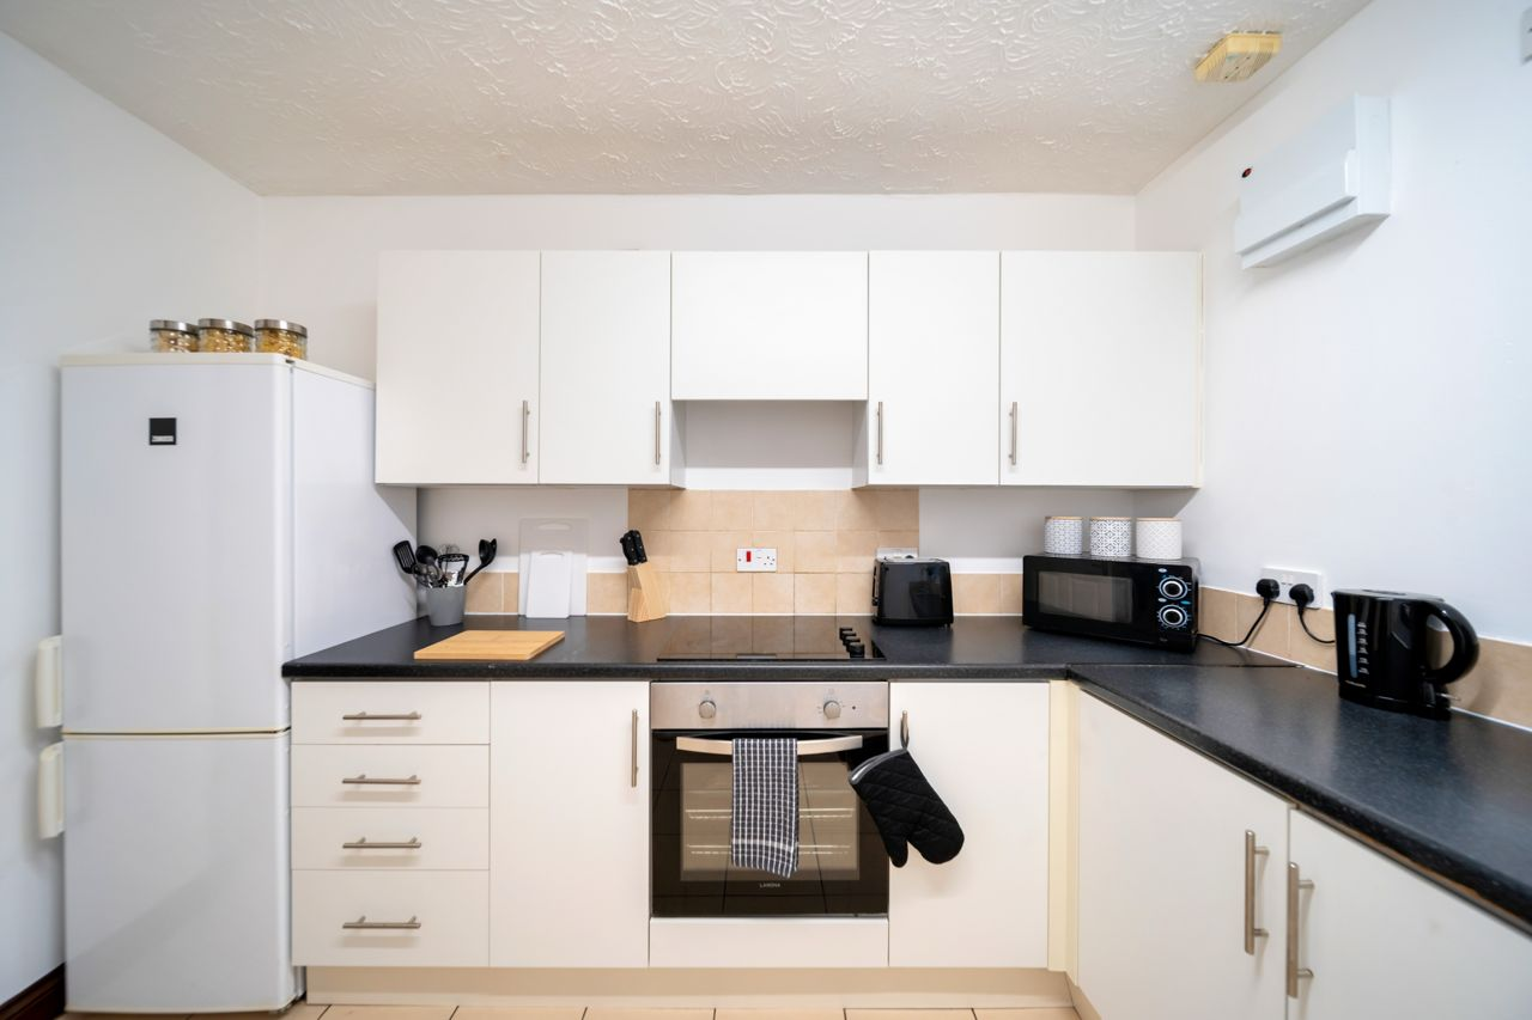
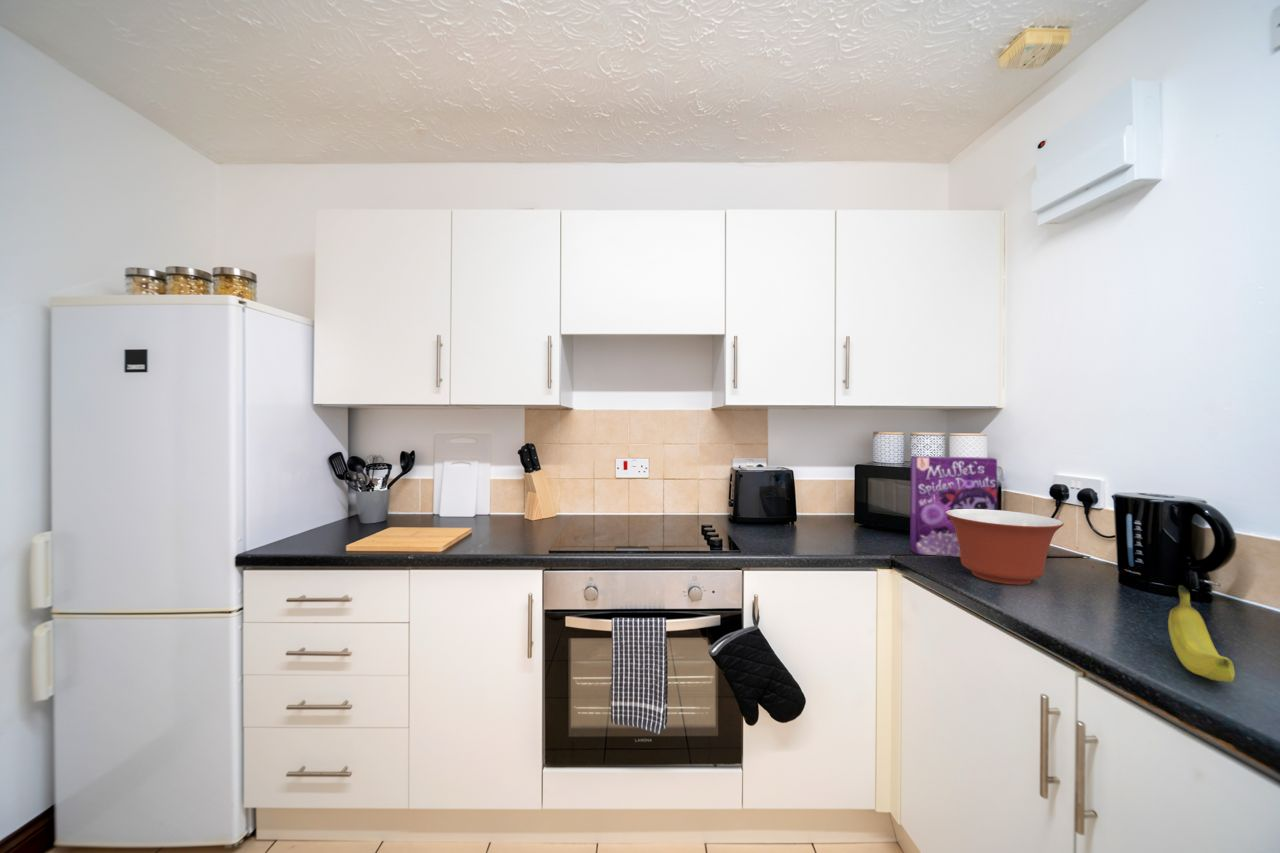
+ fruit [1167,584,1236,683]
+ cereal box [909,455,998,557]
+ mixing bowl [945,509,1065,586]
